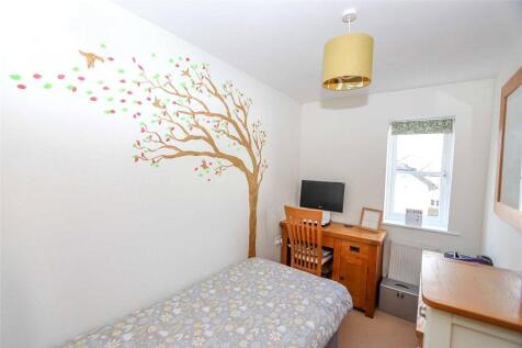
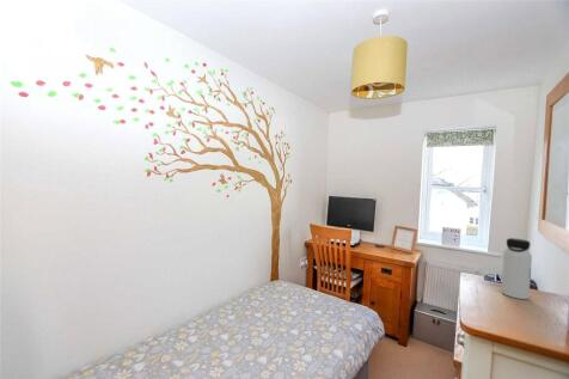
+ water bottle [500,237,533,300]
